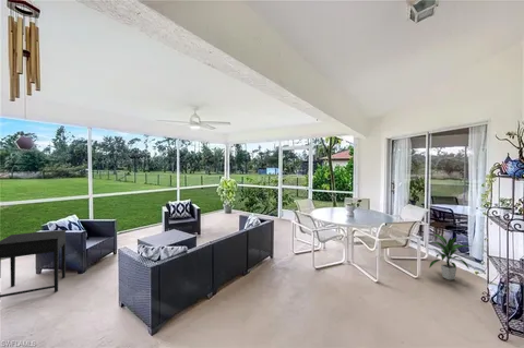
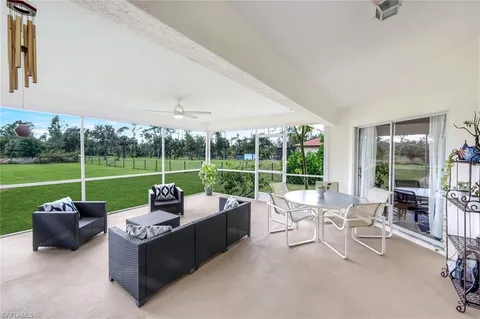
- side table [0,229,68,299]
- indoor plant [428,233,472,280]
